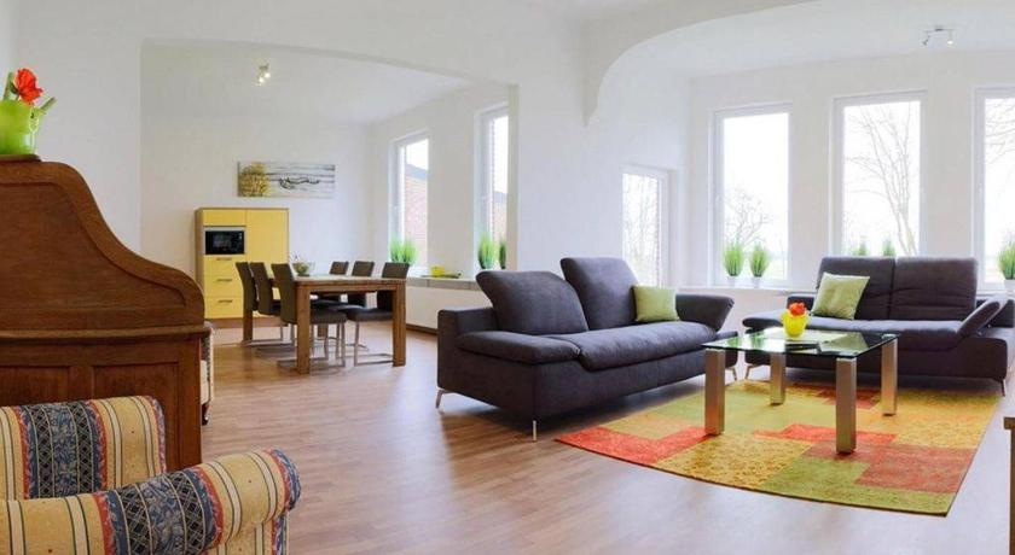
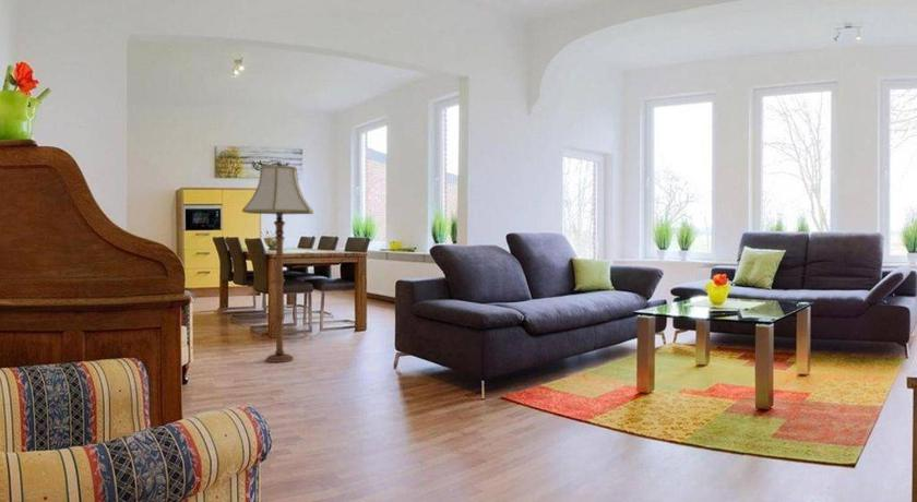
+ floor lamp [241,160,314,363]
